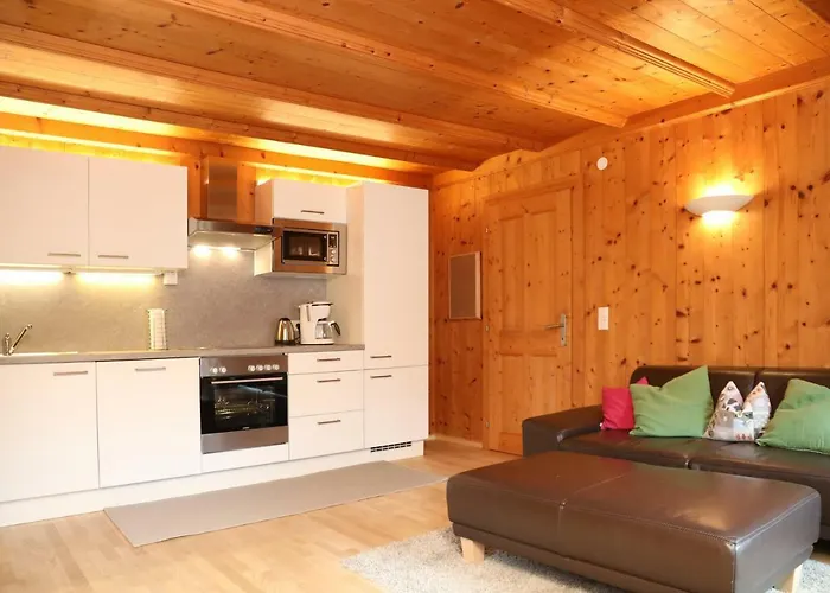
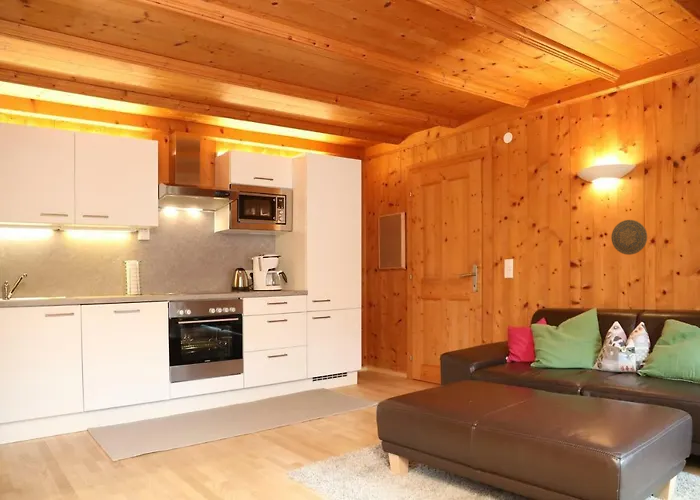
+ decorative plate [610,219,648,256]
